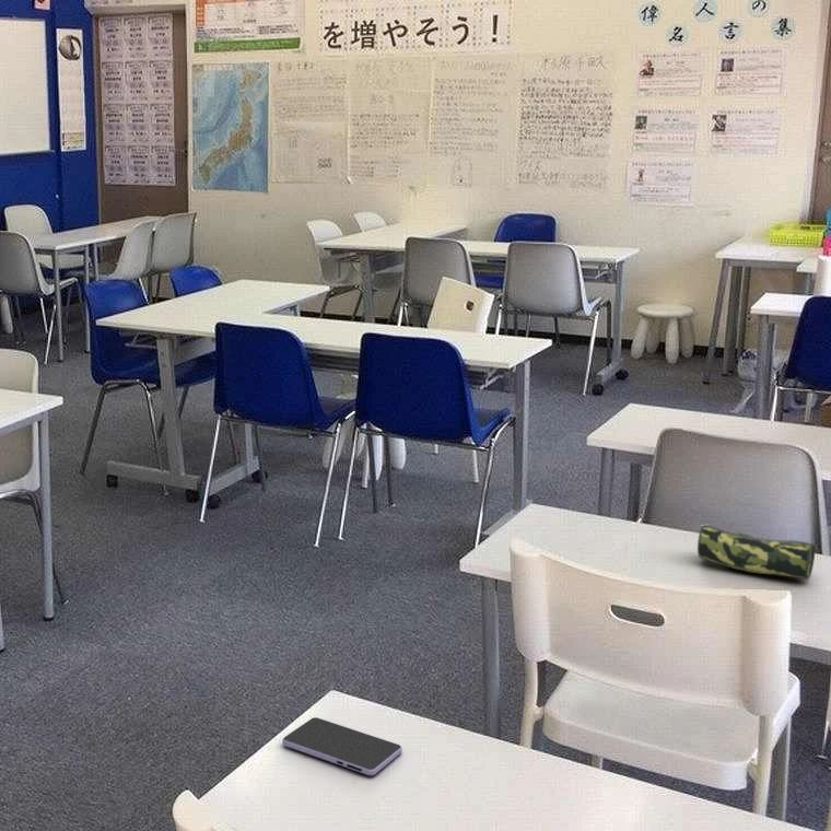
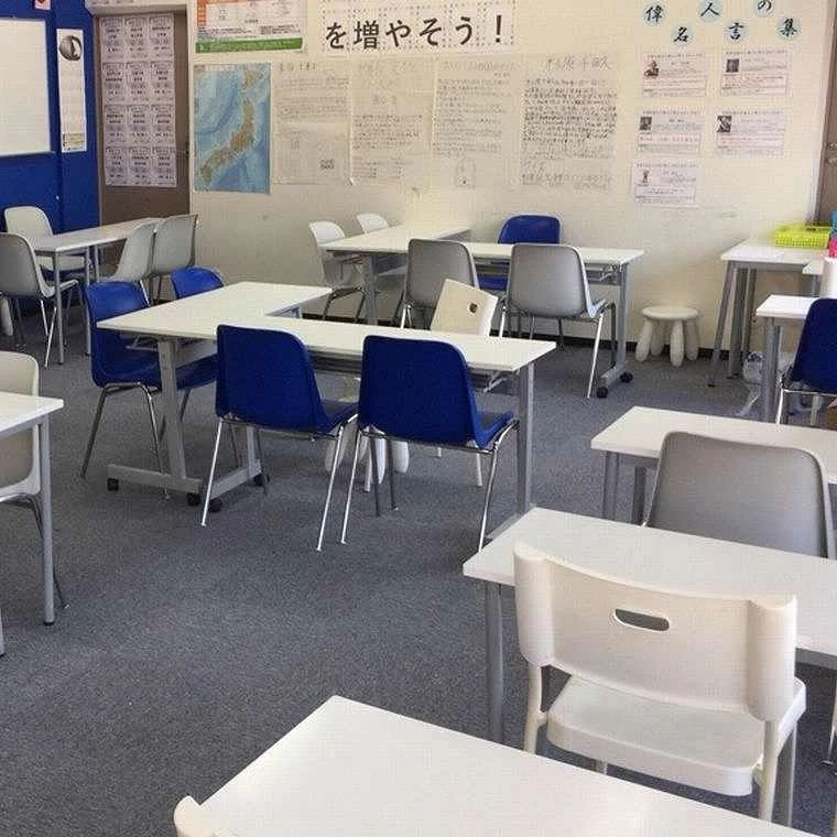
- smartphone [281,716,403,776]
- pencil case [695,523,817,581]
